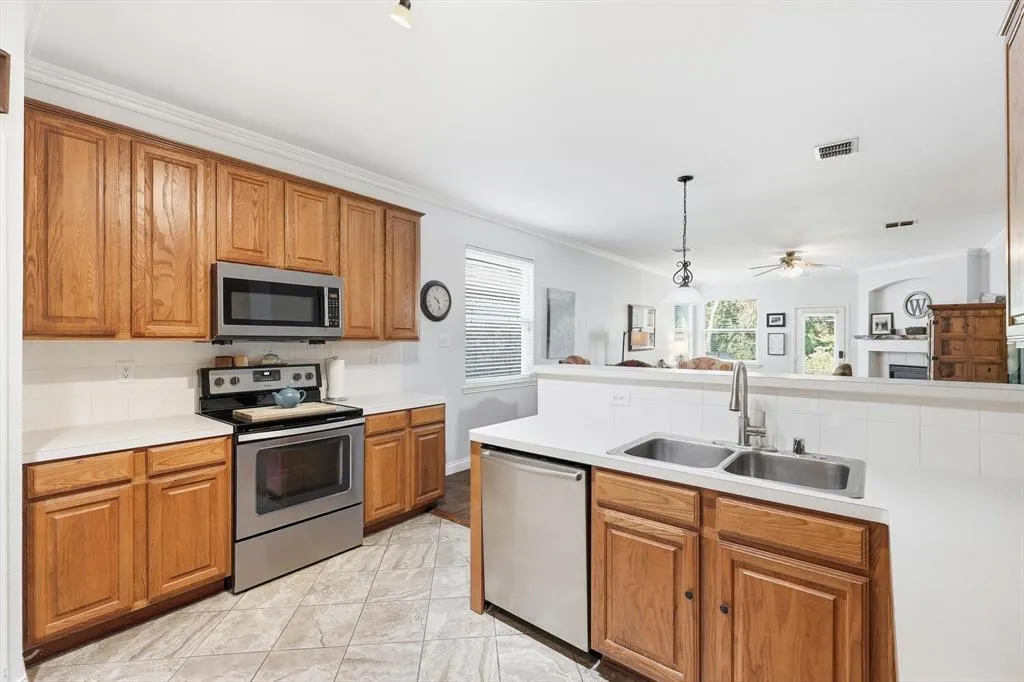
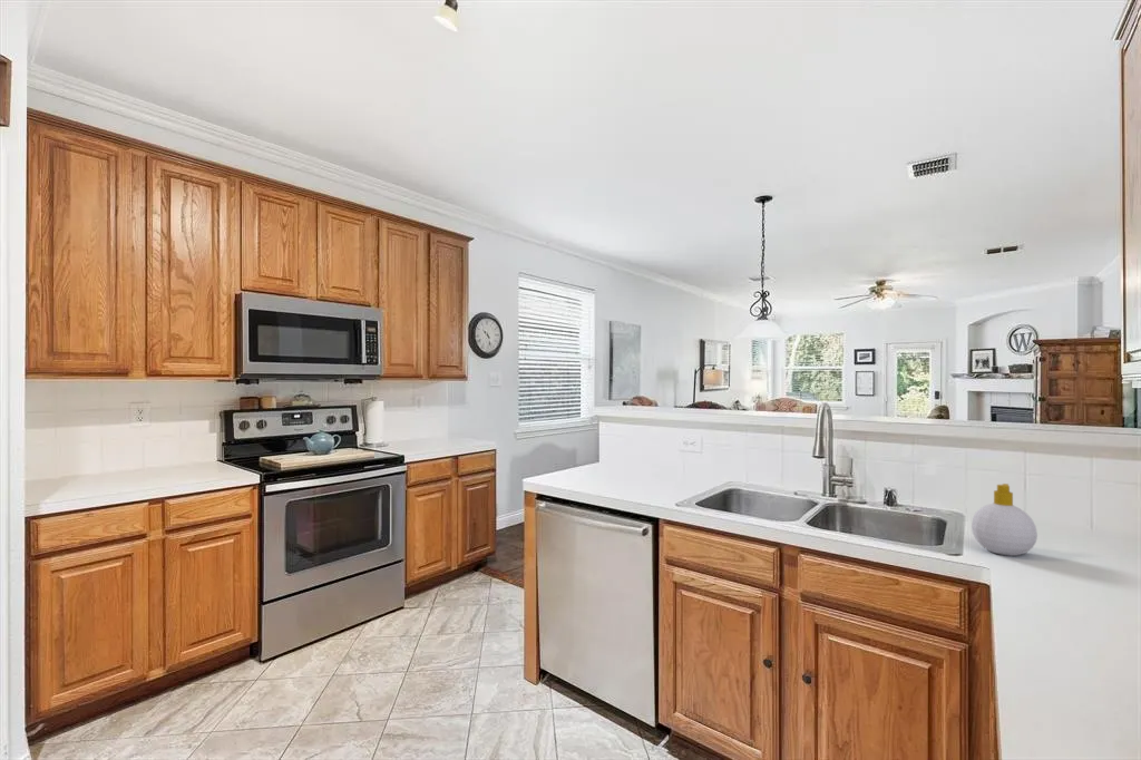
+ soap bottle [971,483,1038,557]
